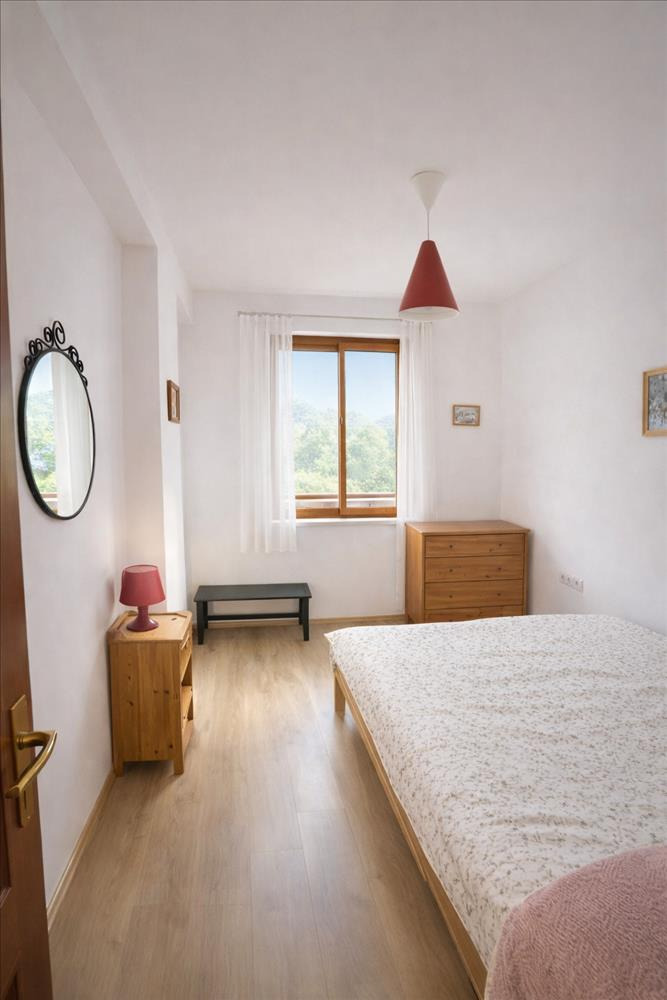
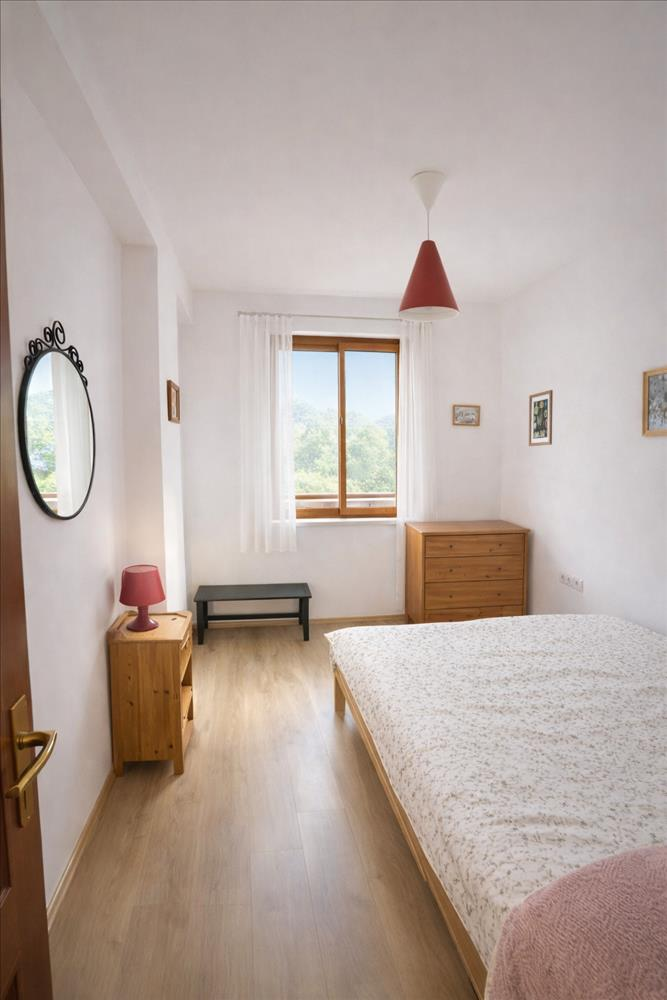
+ wall art [528,389,554,447]
